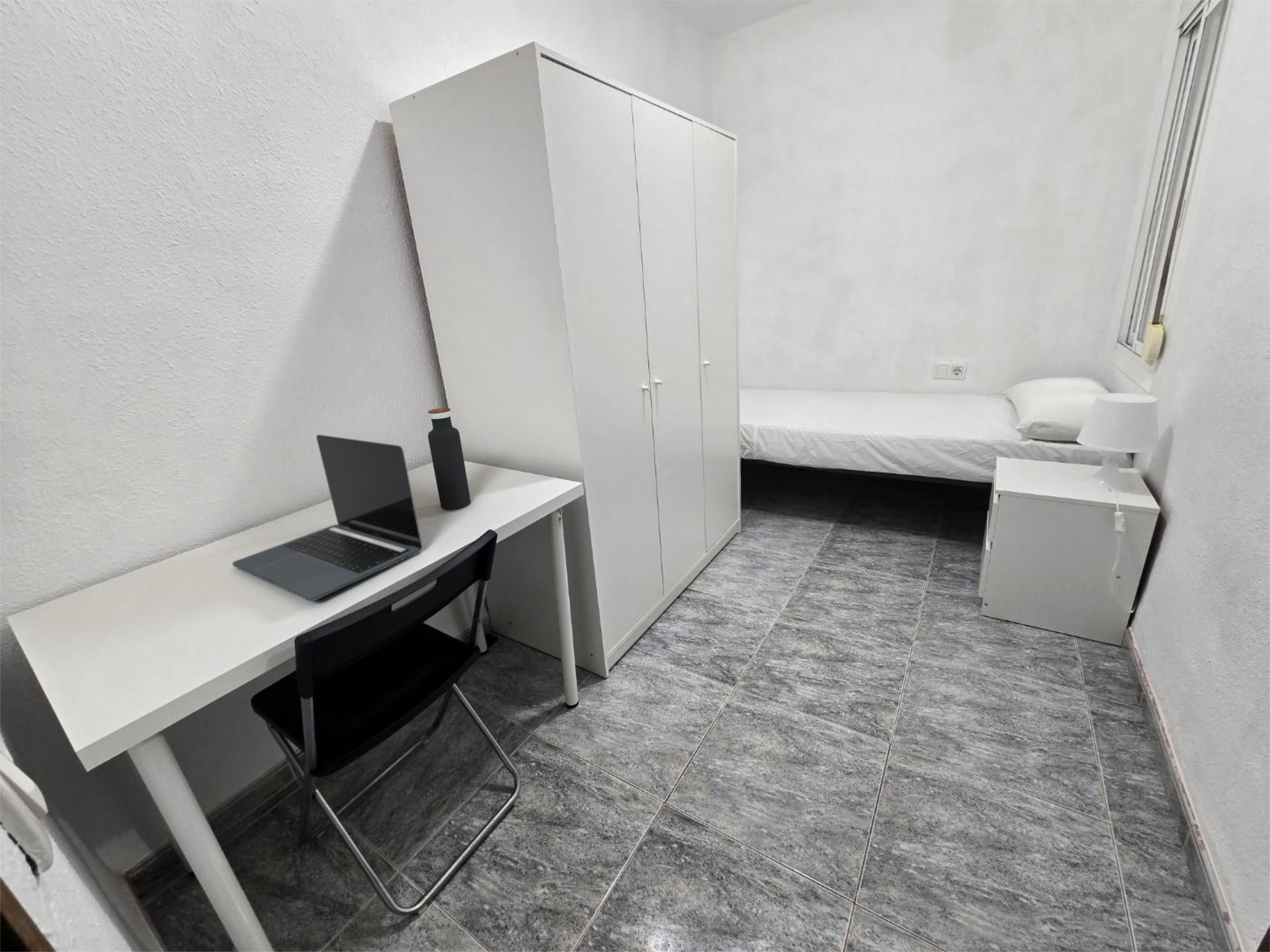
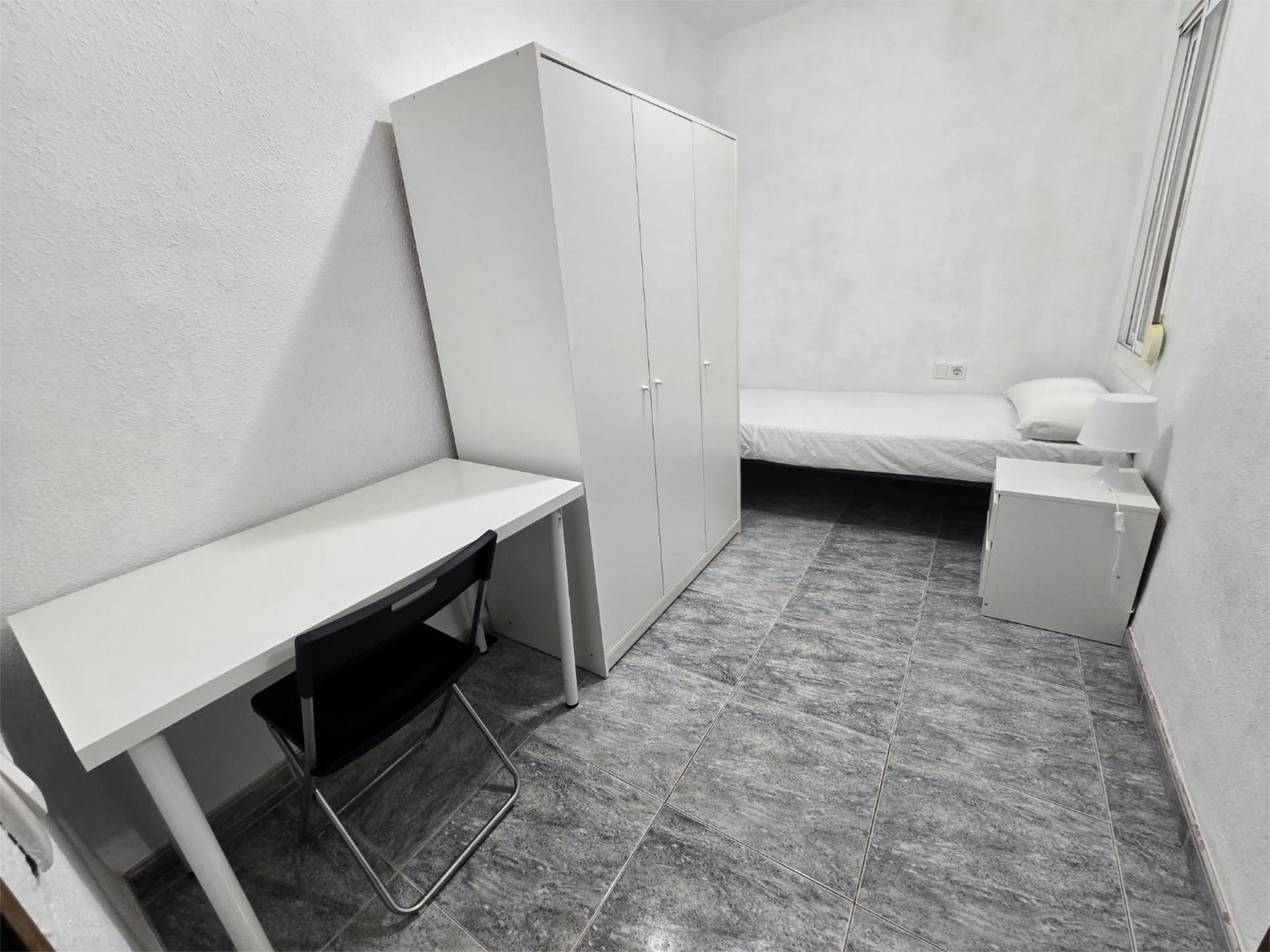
- laptop [232,434,423,602]
- water bottle [427,407,472,510]
